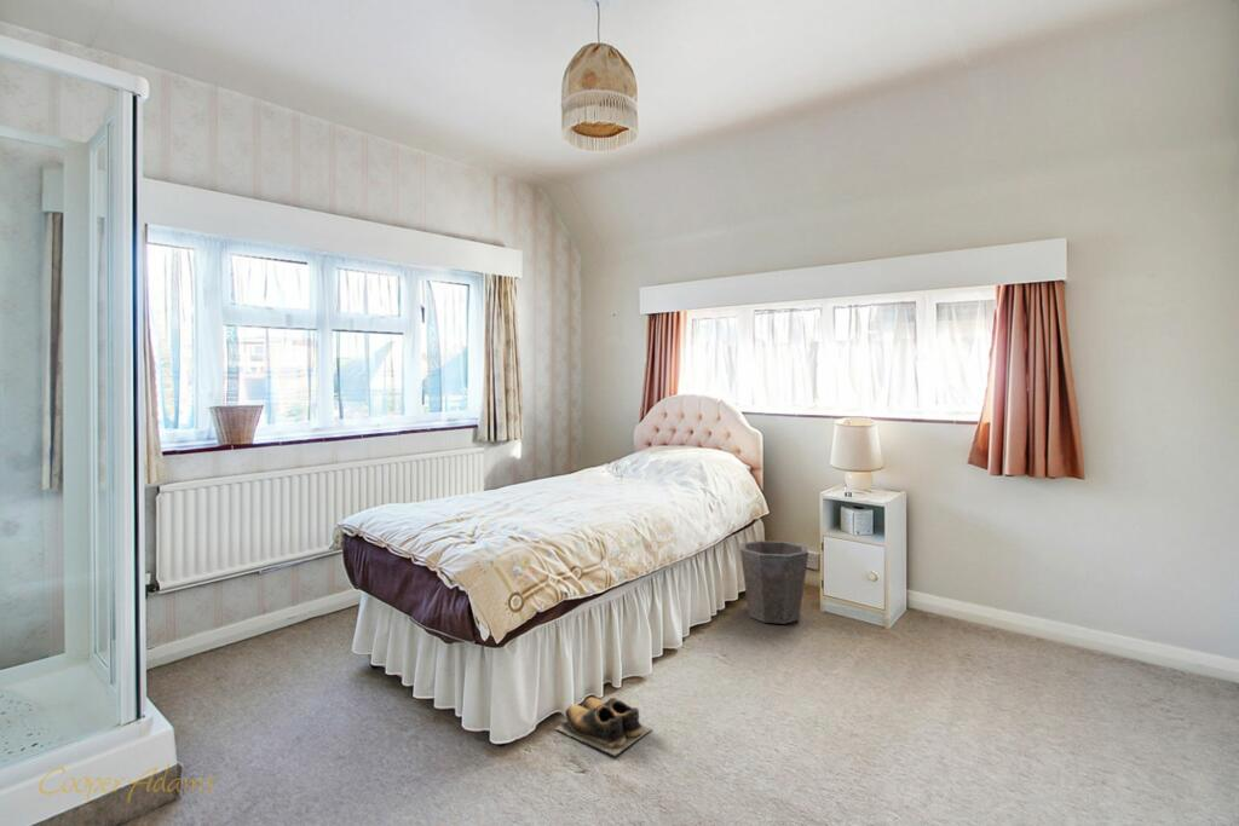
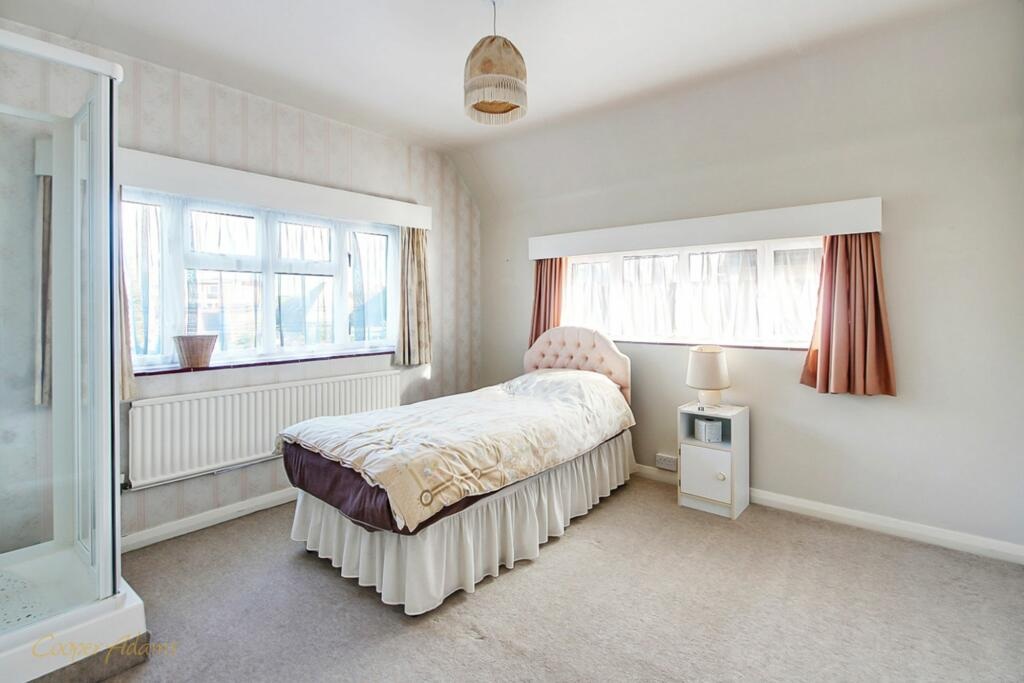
- waste bin [738,539,809,625]
- shoes [554,697,652,757]
